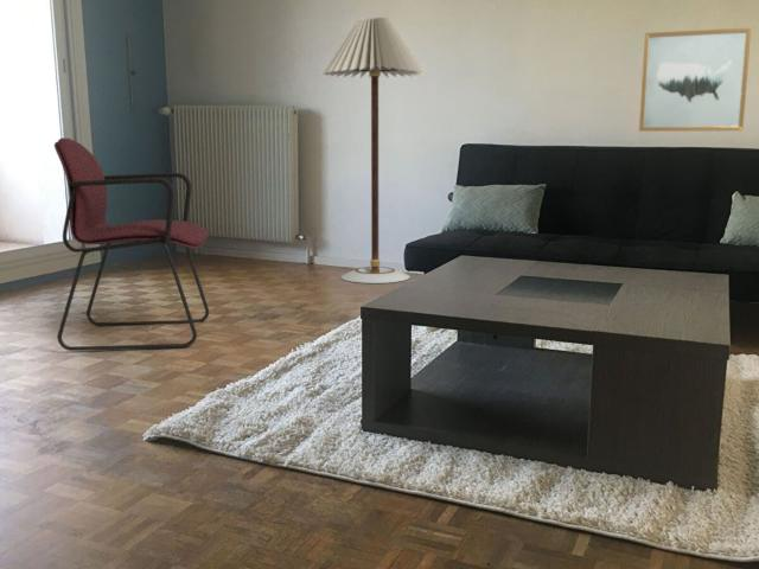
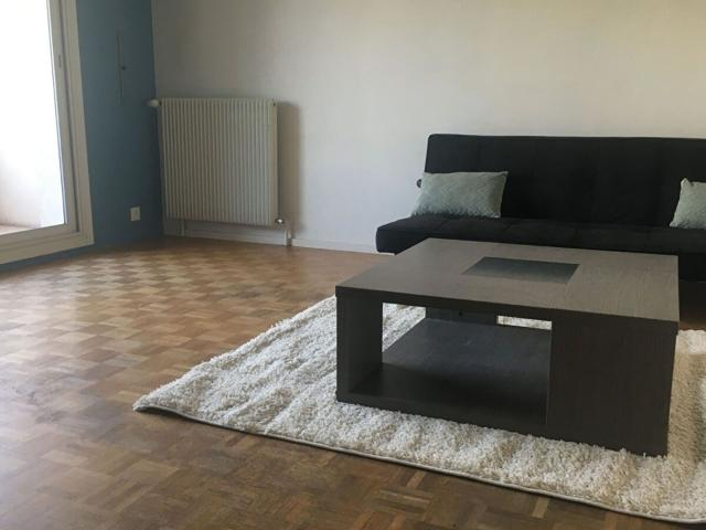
- wall art [638,26,752,133]
- armchair [53,136,210,352]
- floor lamp [323,15,427,284]
